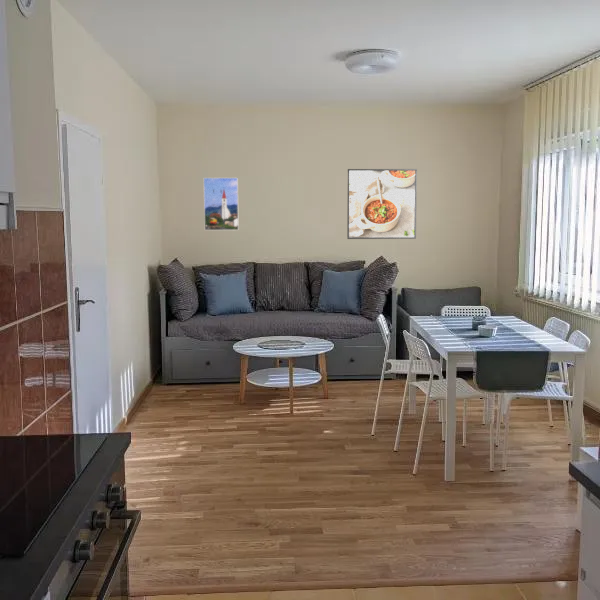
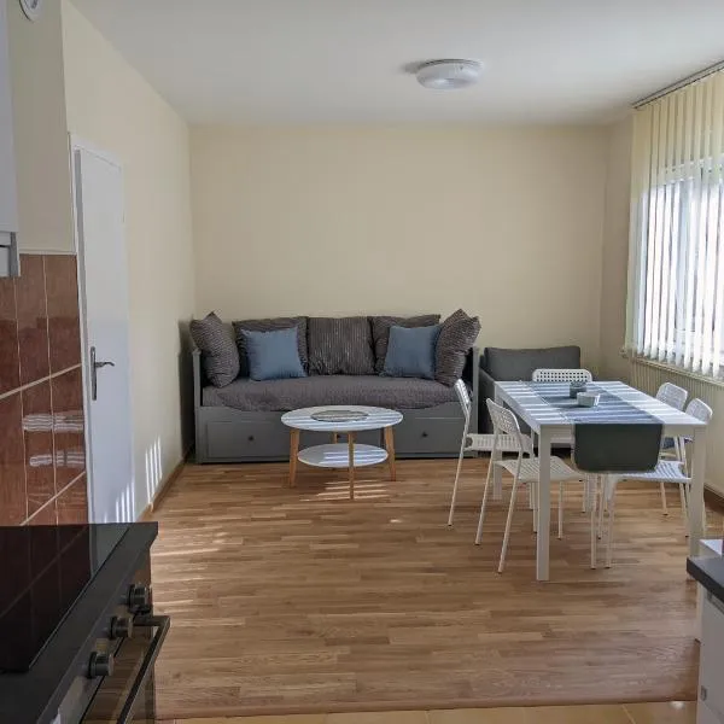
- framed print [346,168,418,240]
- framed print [203,177,240,231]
